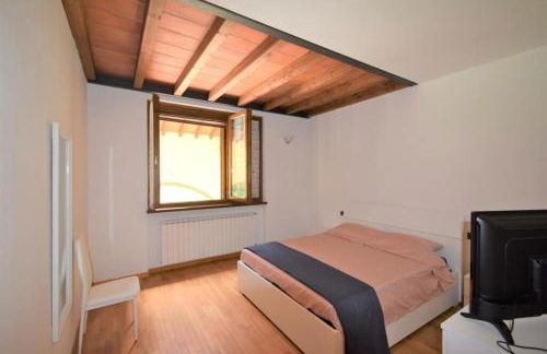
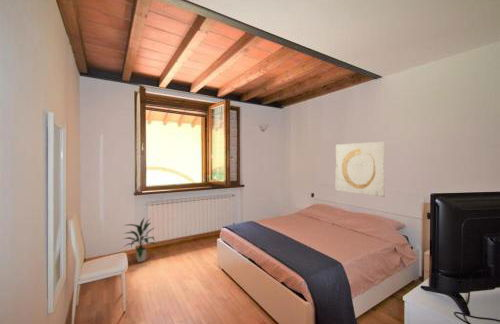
+ wall art [335,141,386,198]
+ indoor plant [121,217,157,263]
